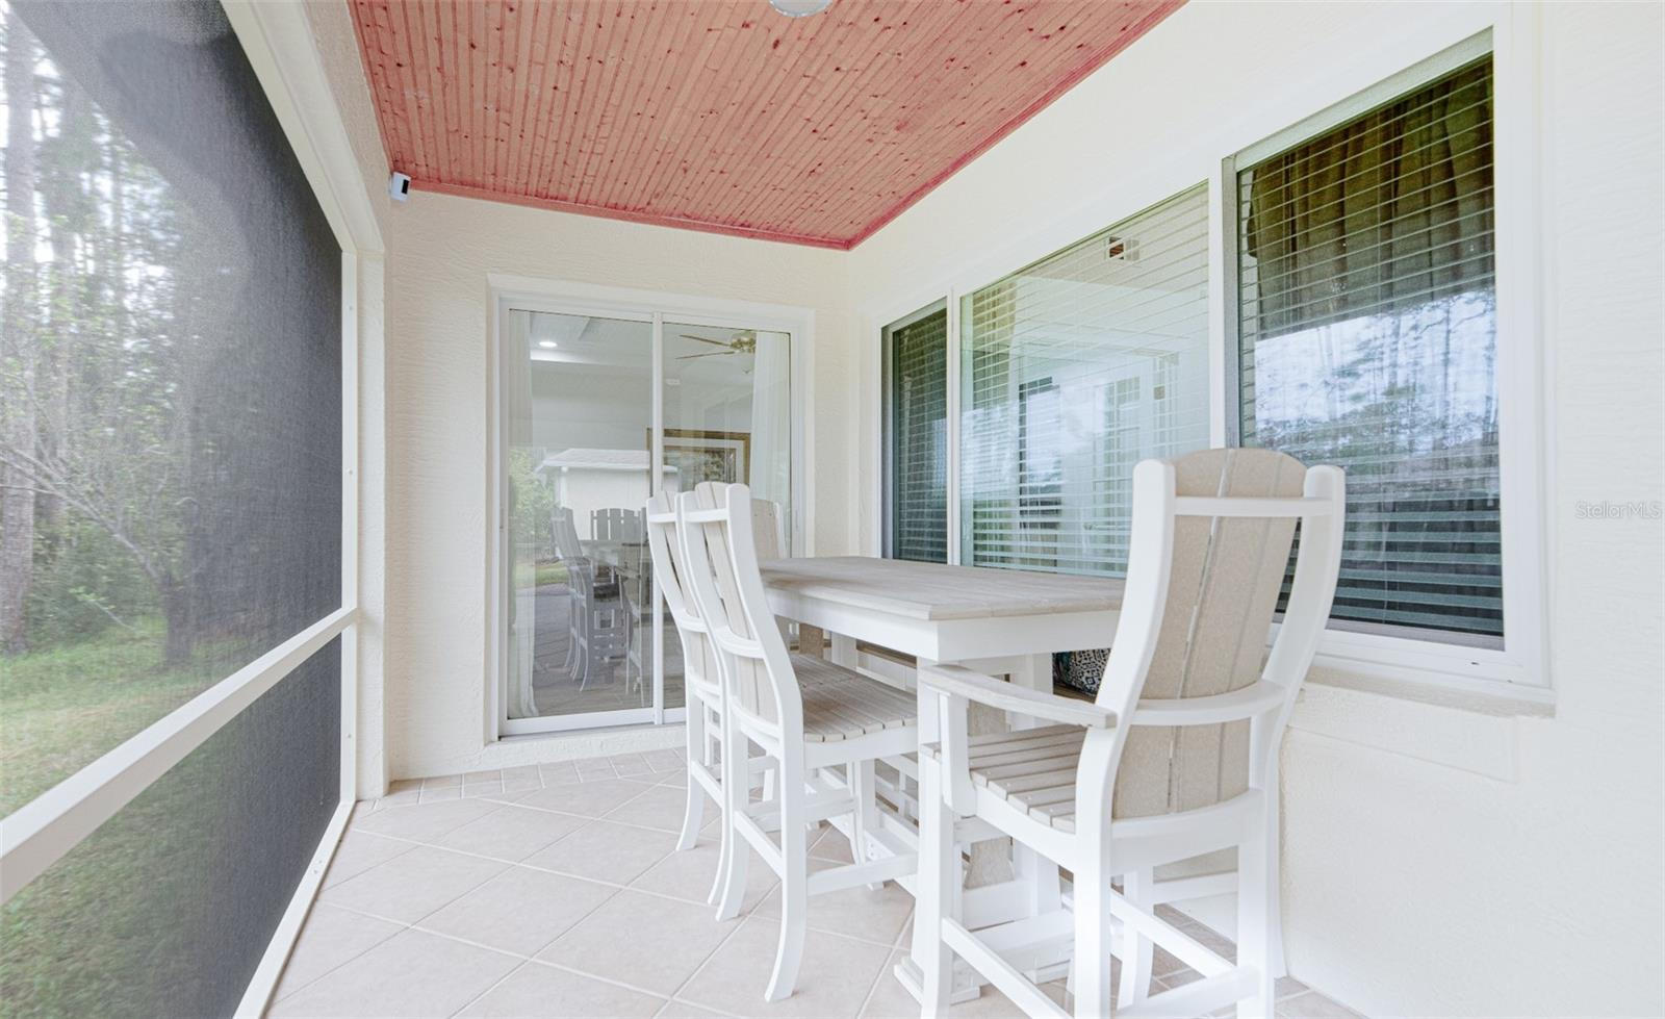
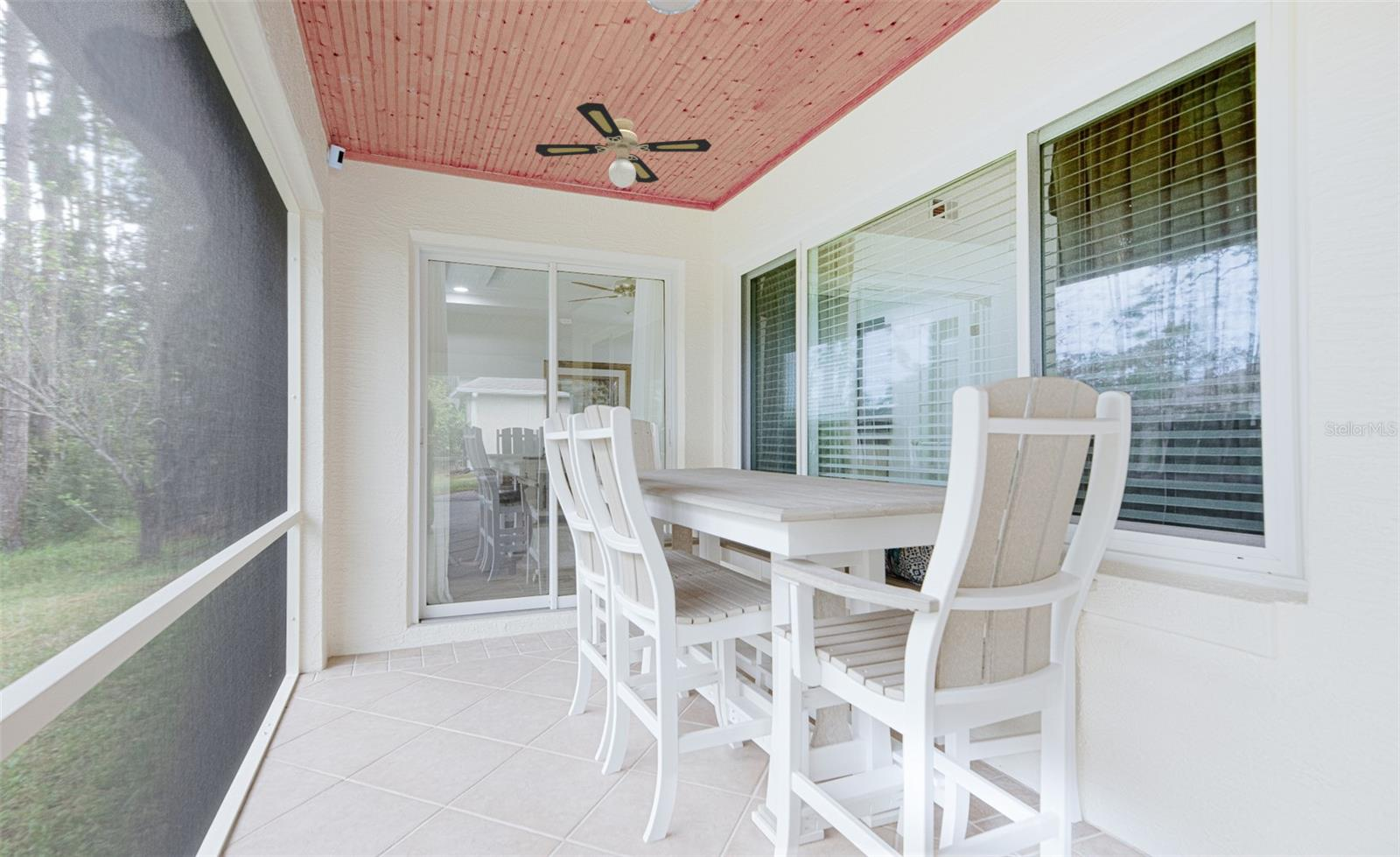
+ ceiling fan [535,102,712,189]
